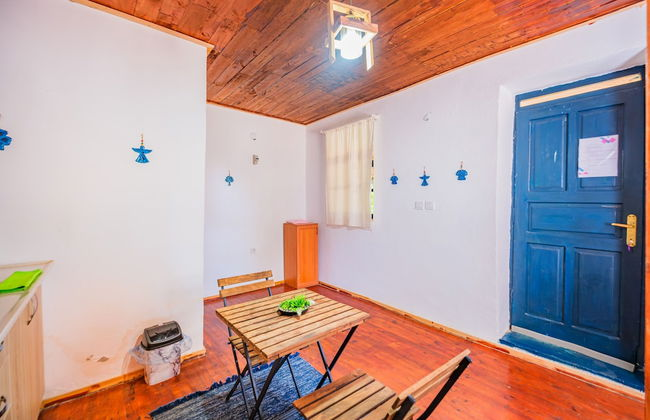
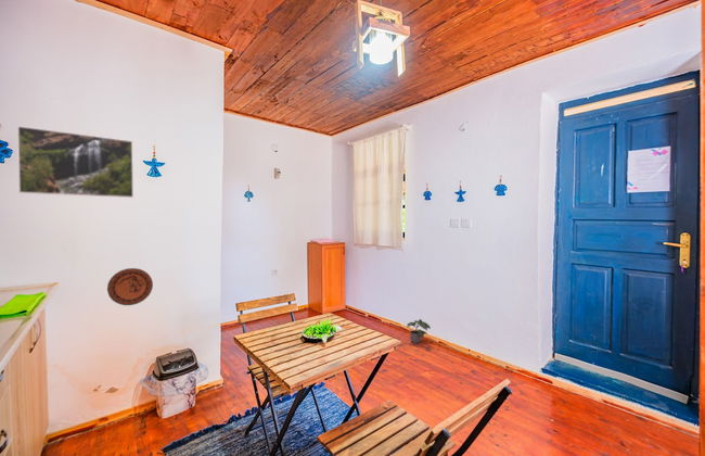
+ potted plant [406,318,432,344]
+ decorative plate [106,267,154,306]
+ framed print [16,125,134,199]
